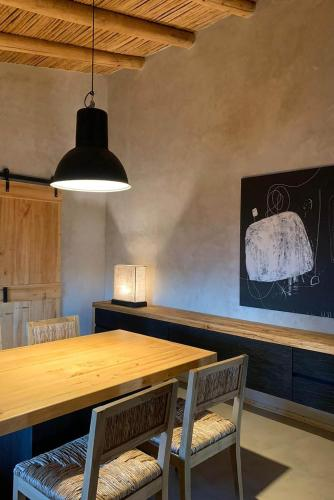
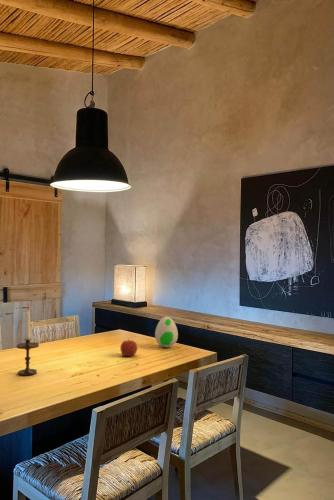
+ candlestick [15,303,40,377]
+ fruit [119,338,138,357]
+ decorative egg [154,316,179,348]
